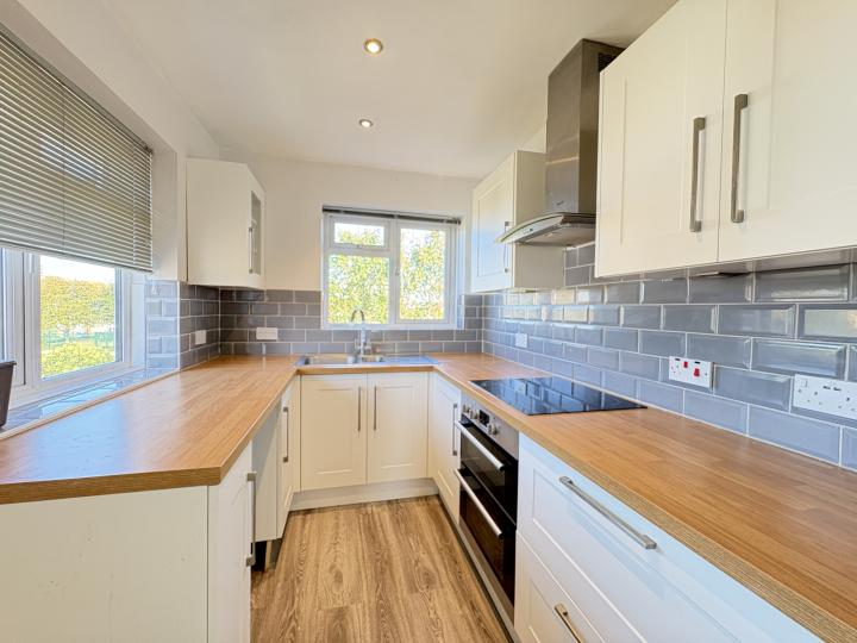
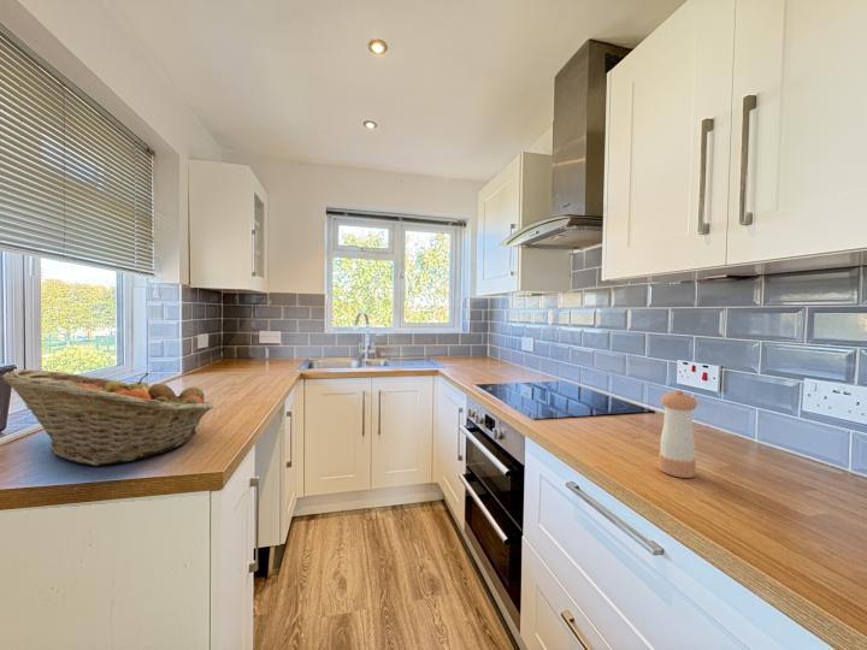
+ fruit basket [0,368,214,467]
+ pepper shaker [657,389,698,479]
